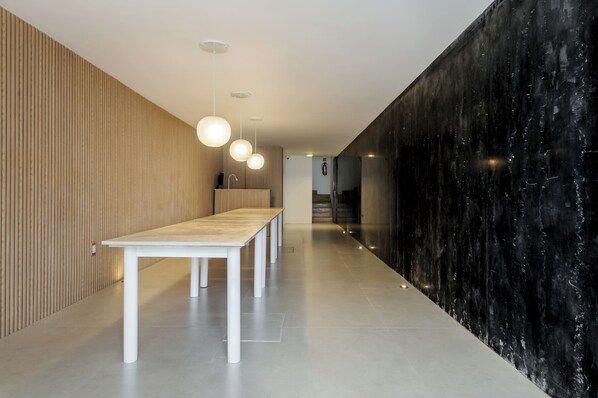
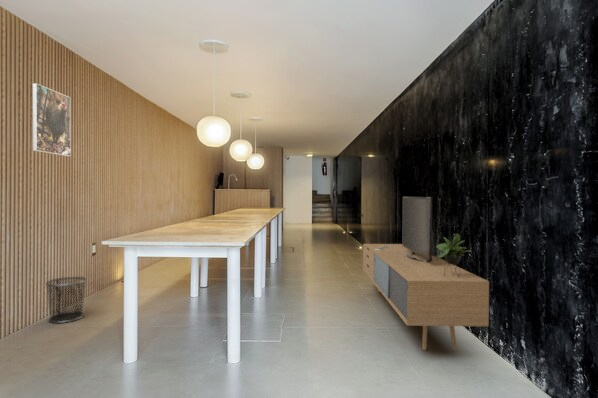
+ waste bin [44,276,88,324]
+ media console [362,196,490,352]
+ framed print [32,82,72,157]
